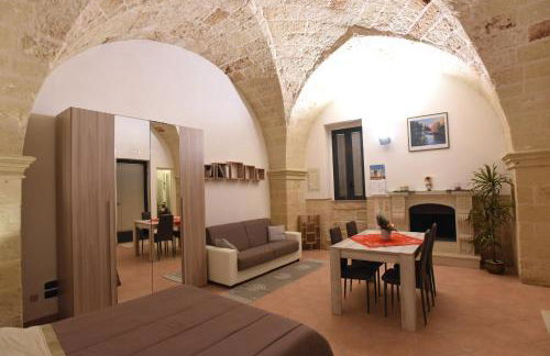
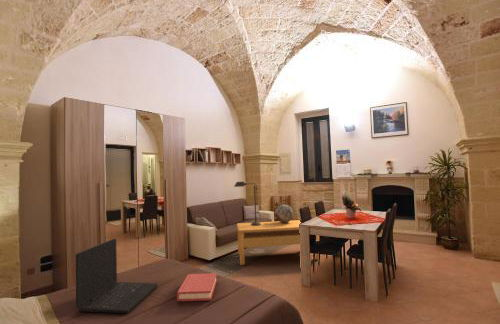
+ coffee table [236,219,319,266]
+ laptop [74,238,158,314]
+ lamp [233,181,267,226]
+ hardback book [176,272,218,302]
+ decorative globe [274,203,294,223]
